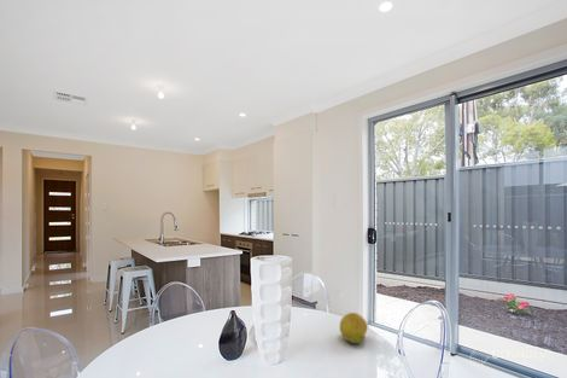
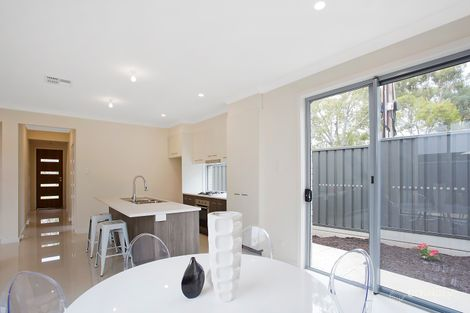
- fruit [339,312,369,344]
